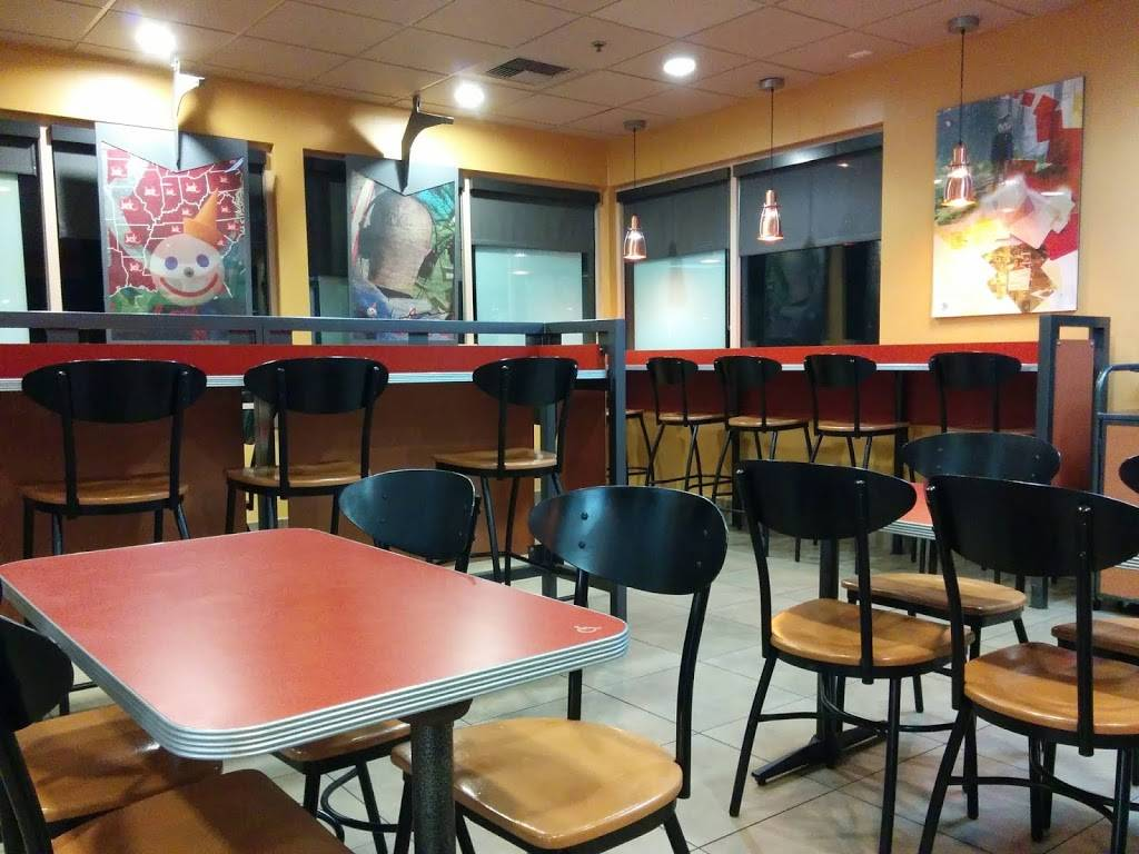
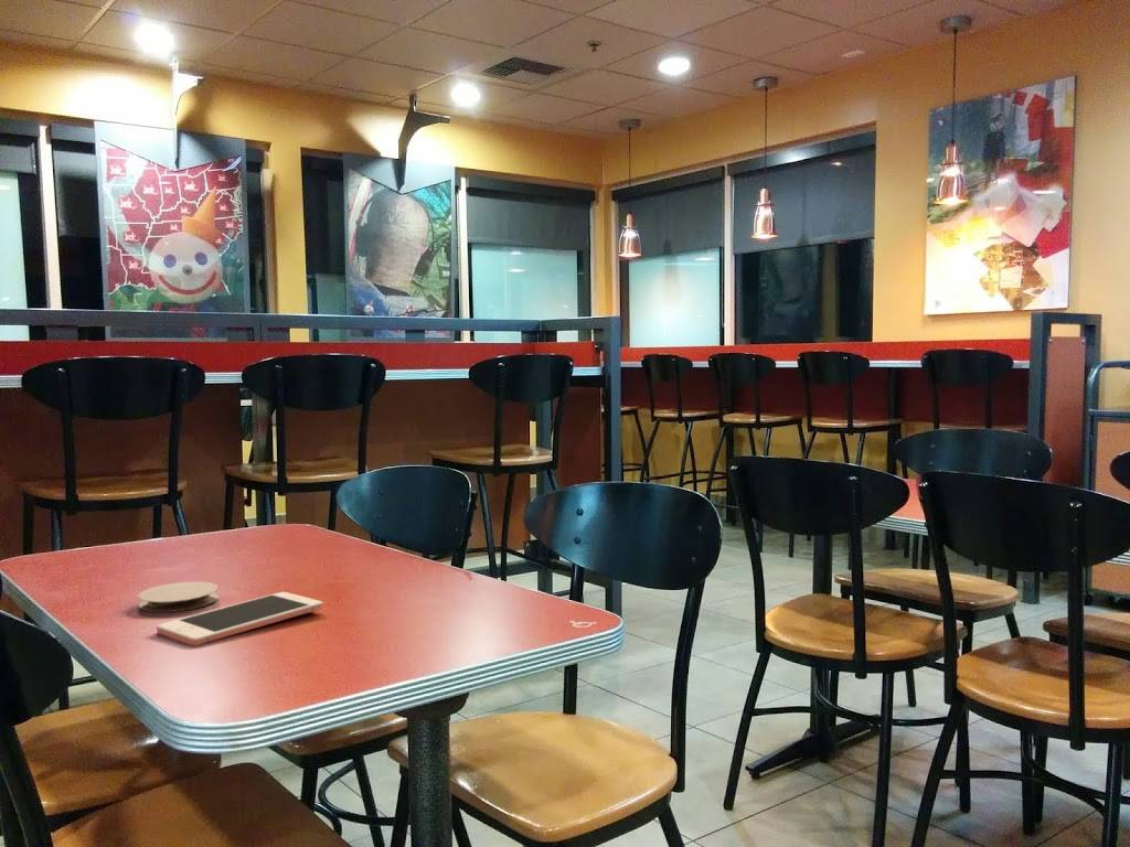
+ coaster [137,580,220,613]
+ cell phone [156,591,324,646]
